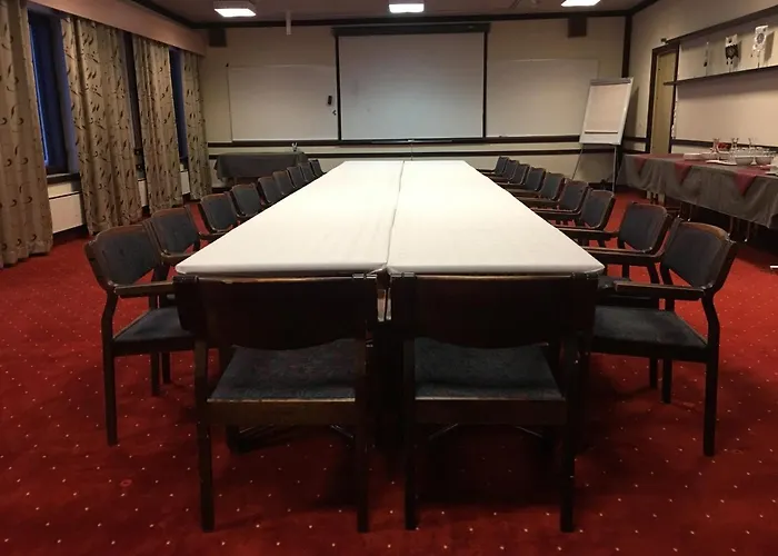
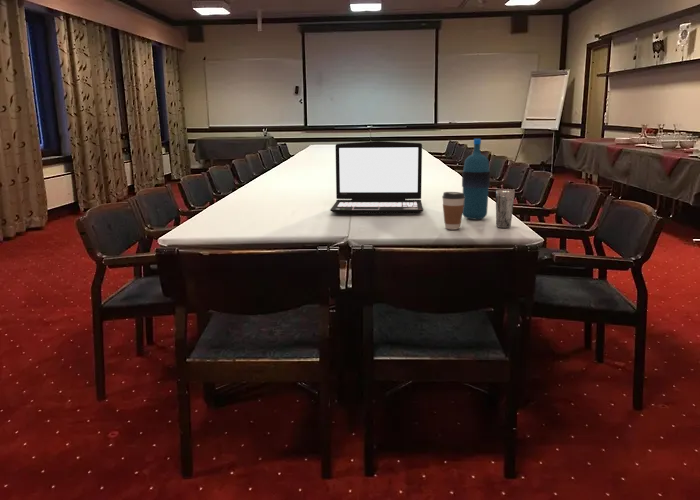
+ laptop [329,140,424,215]
+ water bottle [461,138,491,220]
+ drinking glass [495,189,516,229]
+ coffee cup [441,191,465,231]
